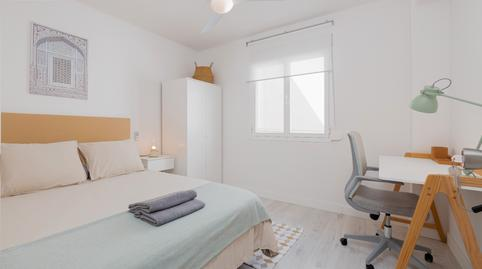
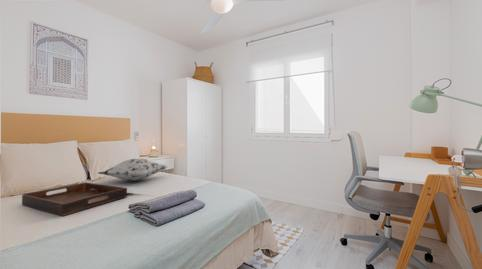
+ serving tray [21,181,128,217]
+ decorative pillow [97,158,168,182]
